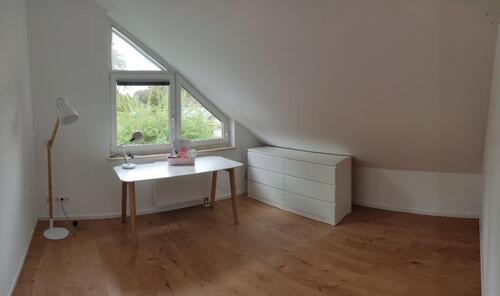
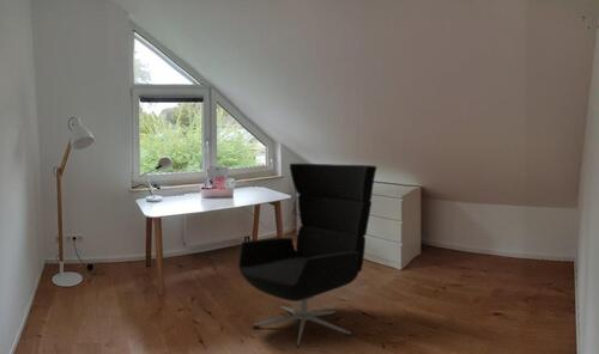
+ office chair [237,163,377,349]
